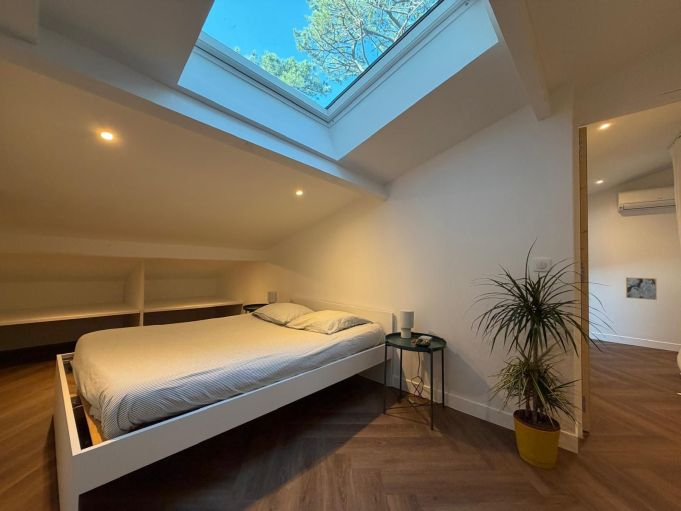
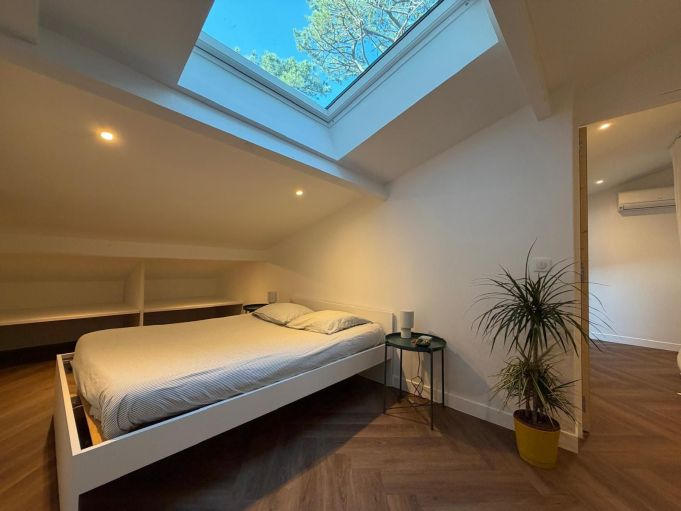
- wall art [625,276,658,301]
